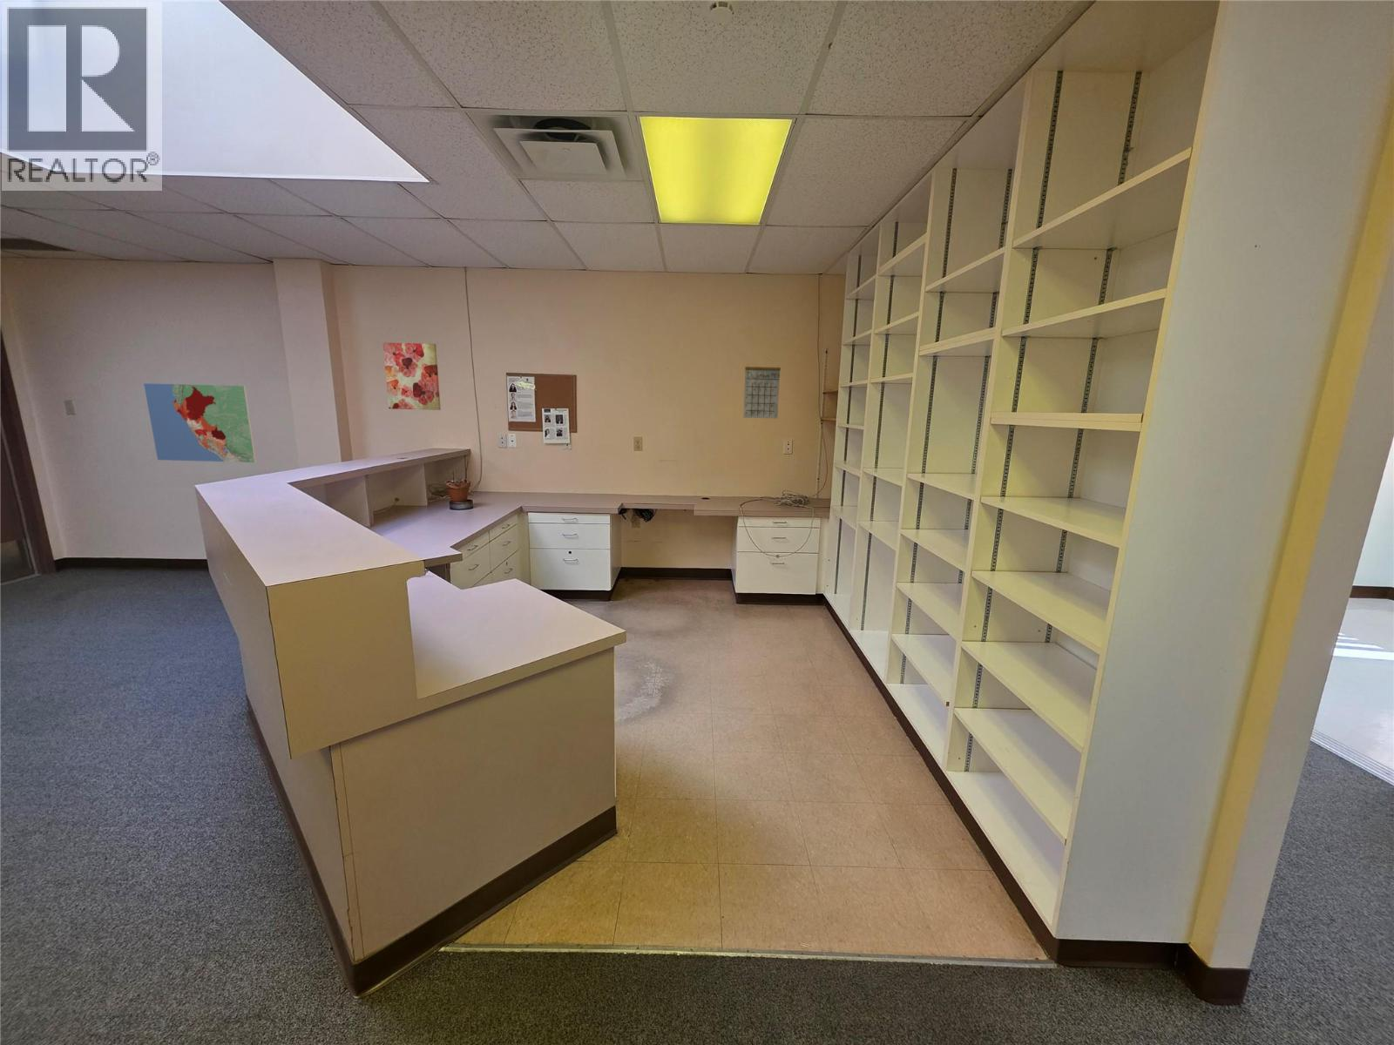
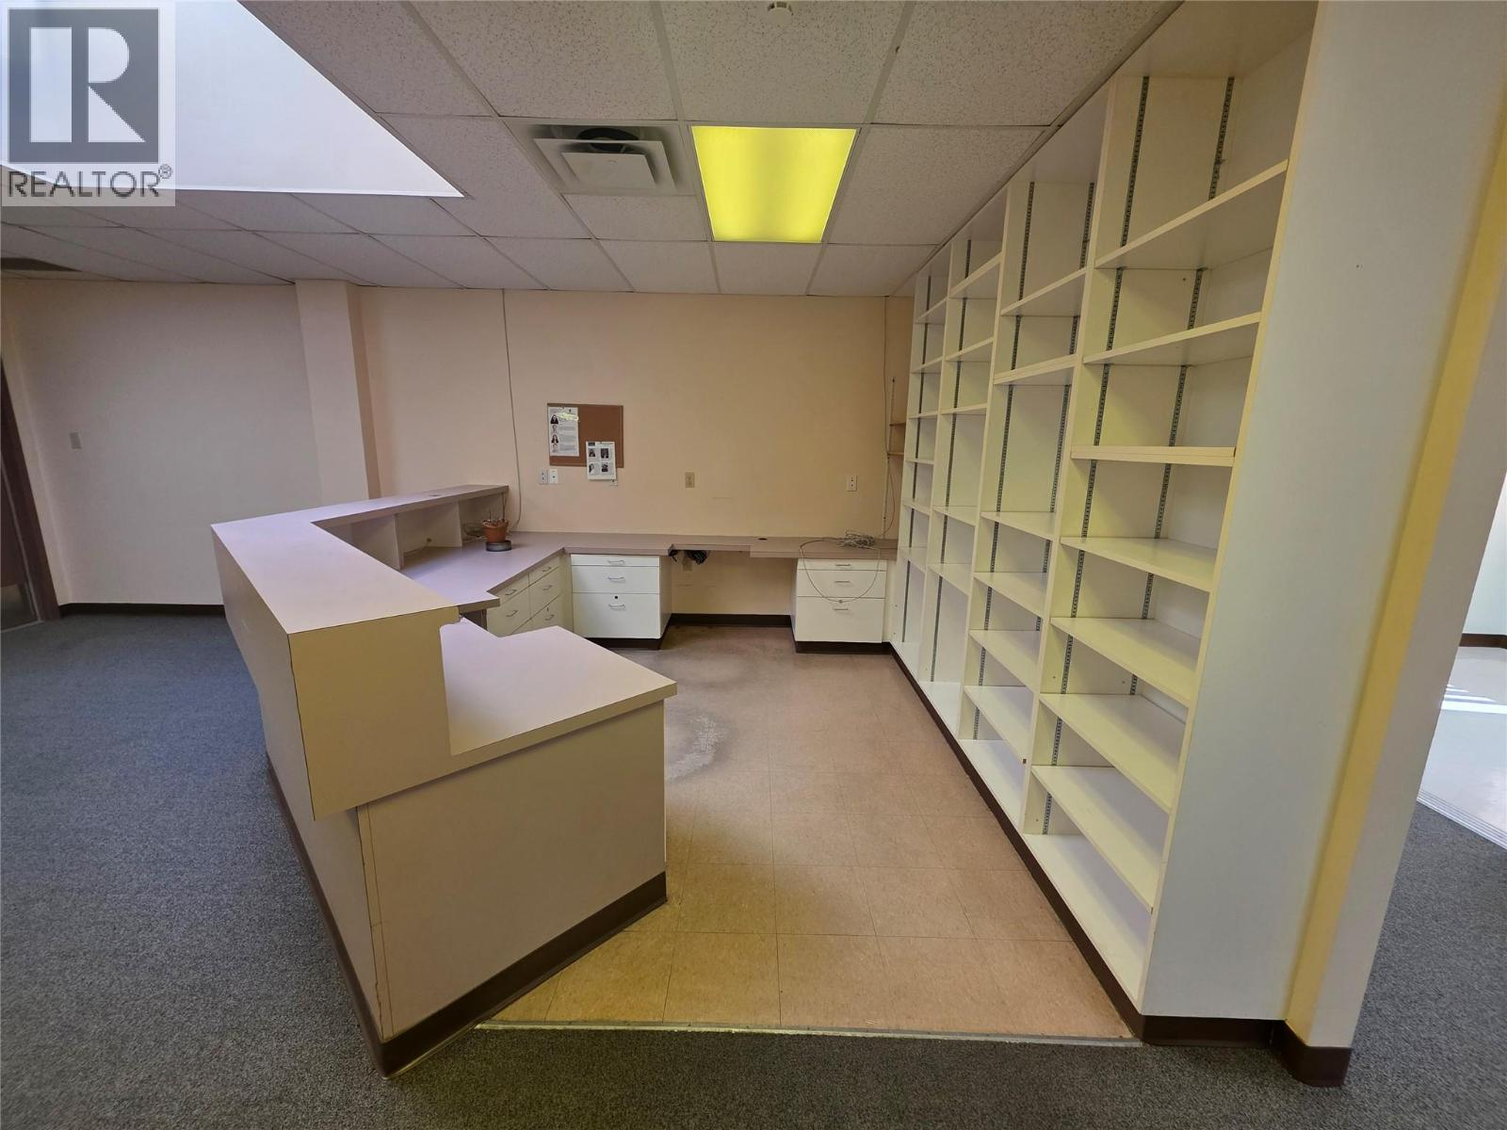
- wall art [382,341,441,411]
- map [143,382,257,463]
- calendar [742,356,782,419]
